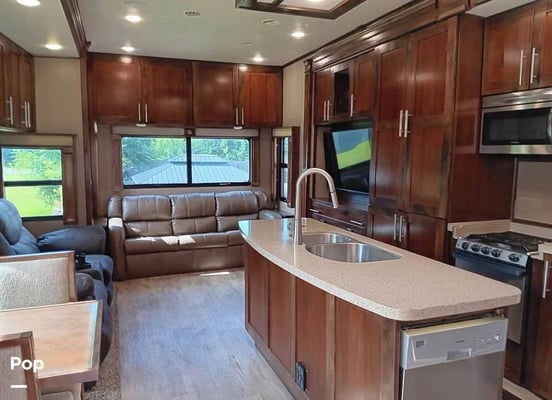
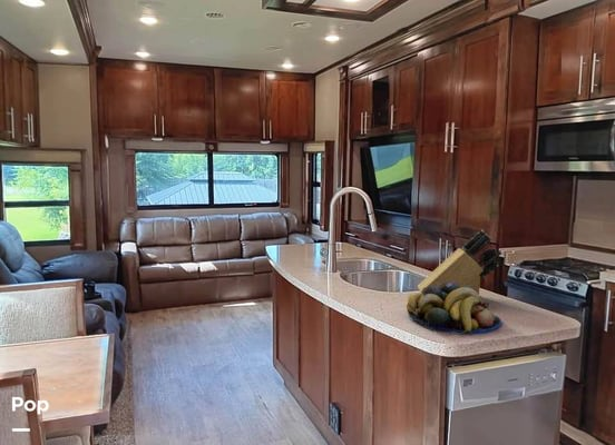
+ fruit bowl [406,281,502,336]
+ knife block [417,229,502,297]
